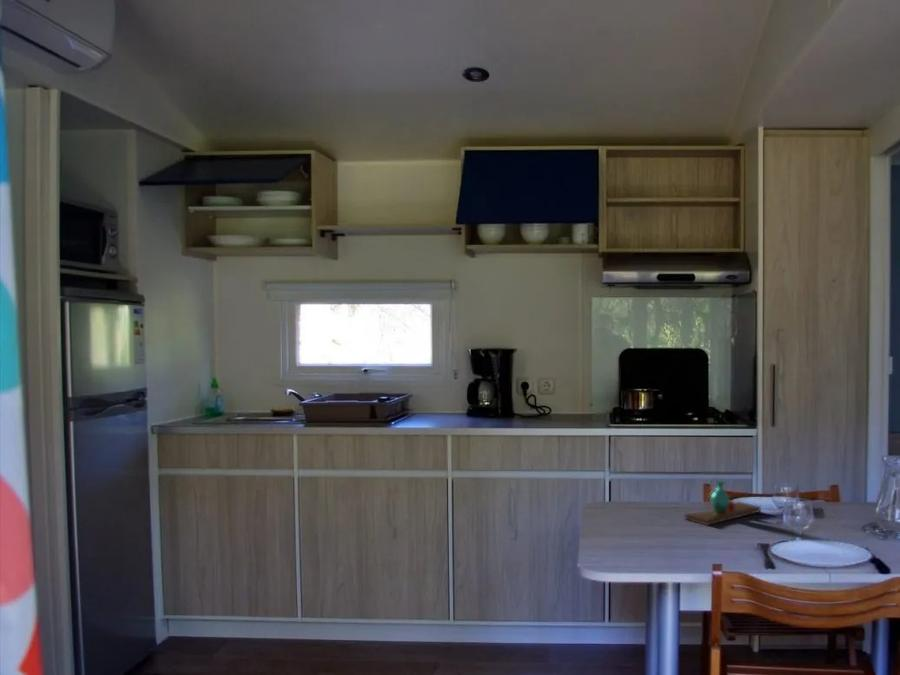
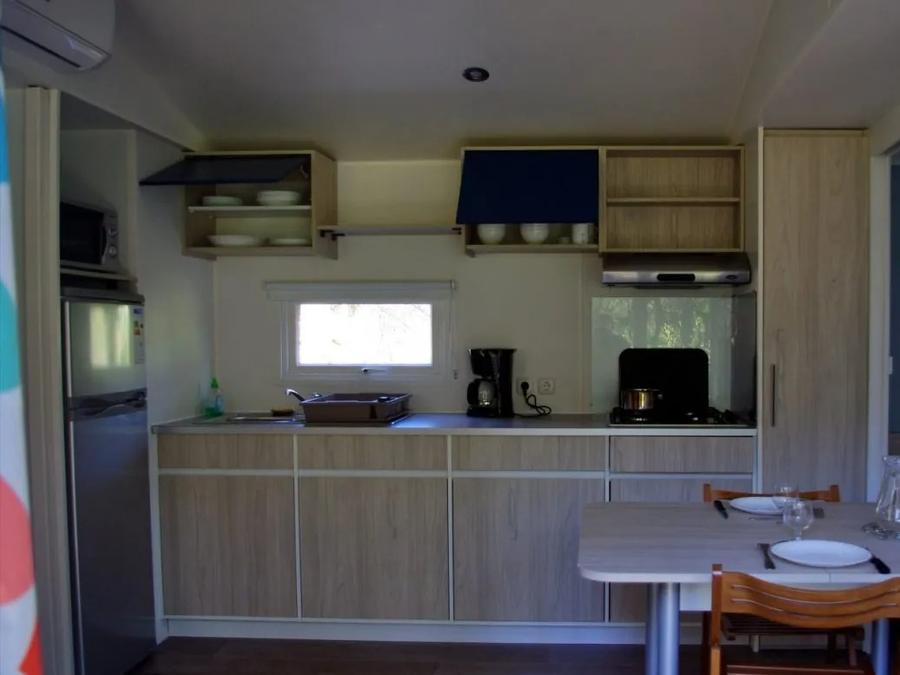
- vase [684,479,762,527]
